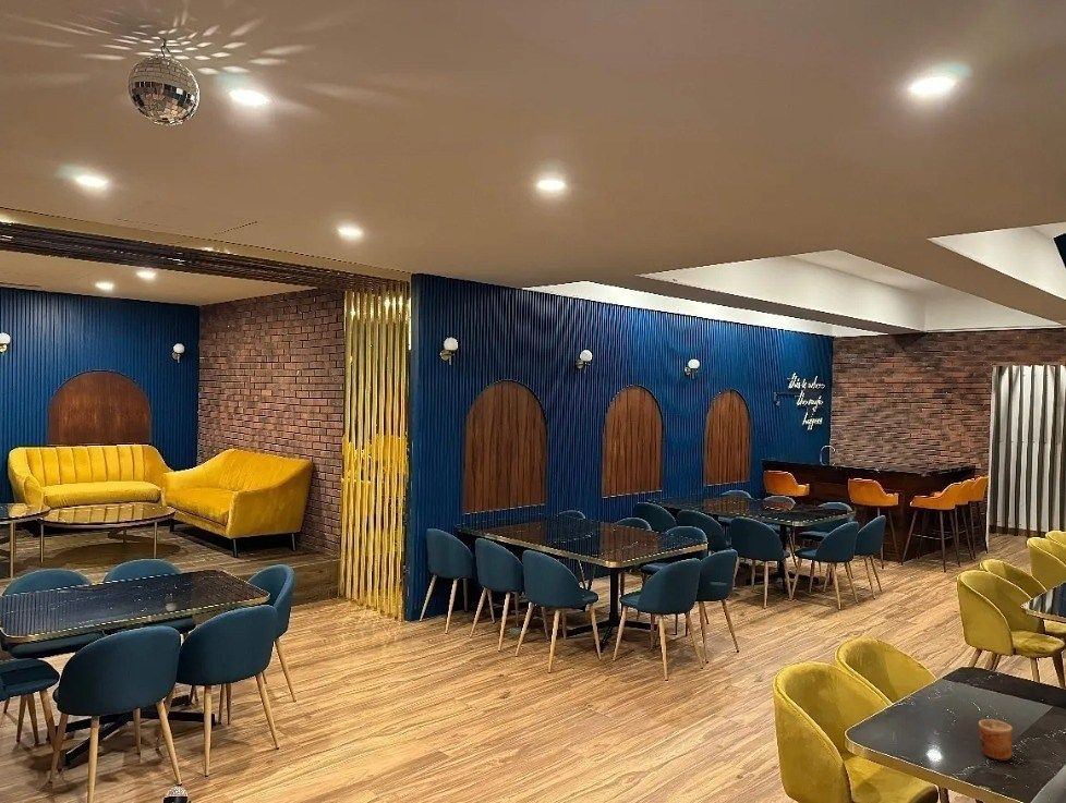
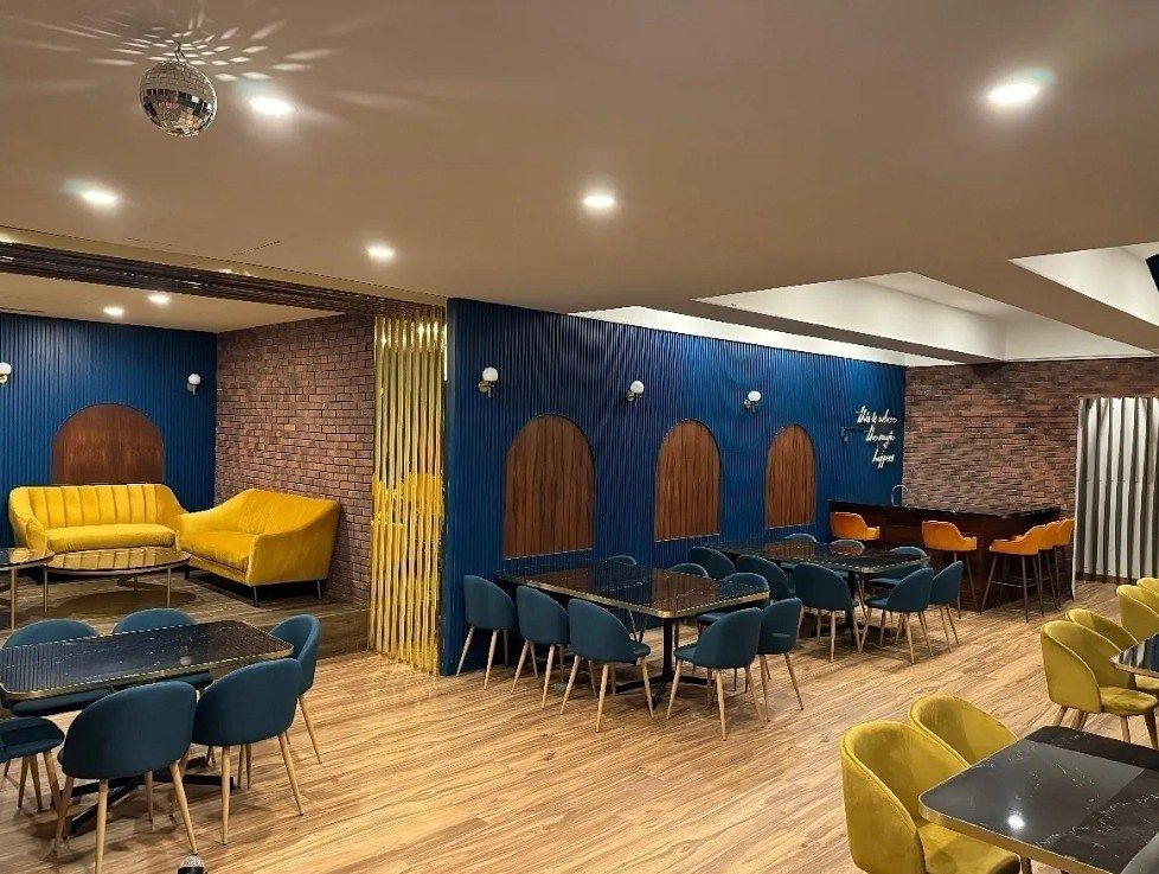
- cup [978,718,1014,762]
